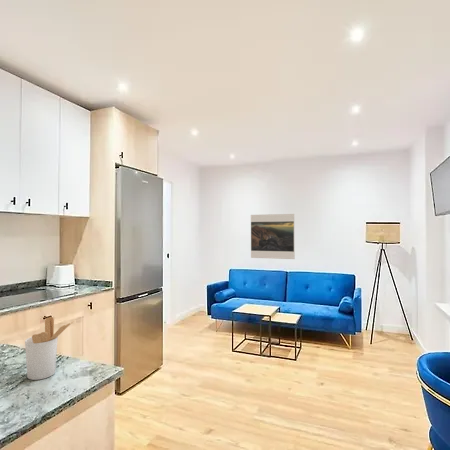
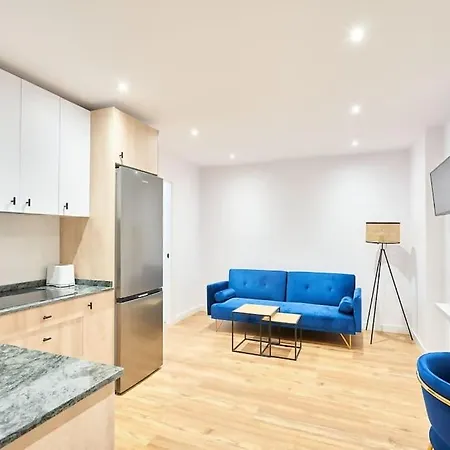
- utensil holder [24,316,75,381]
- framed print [250,213,296,260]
